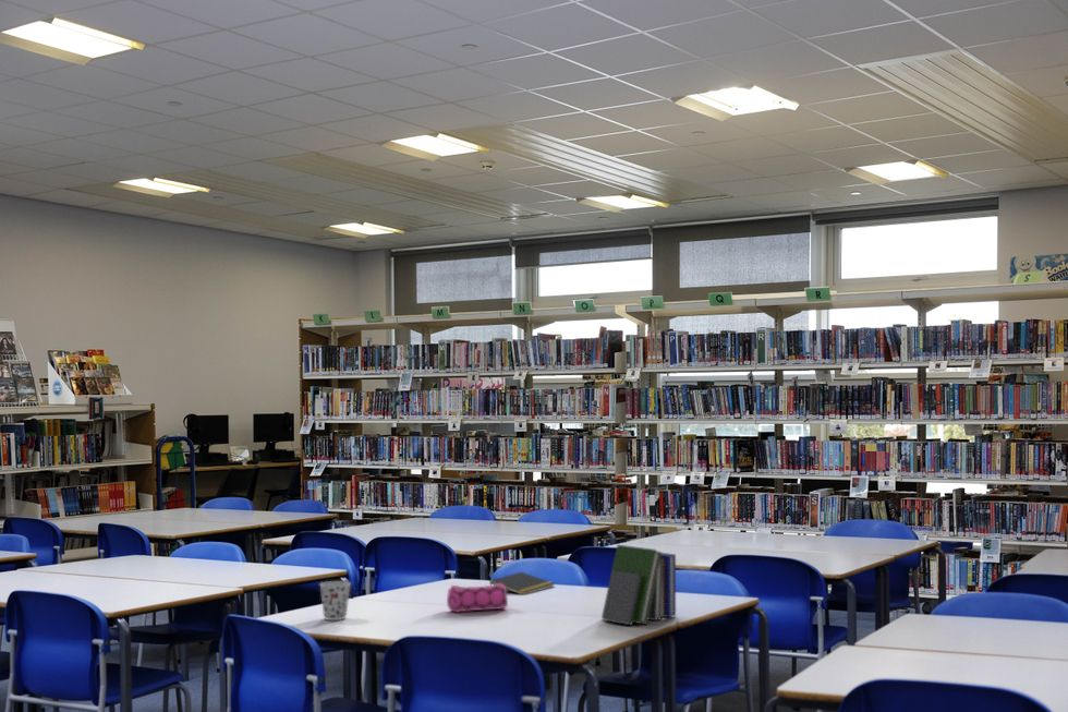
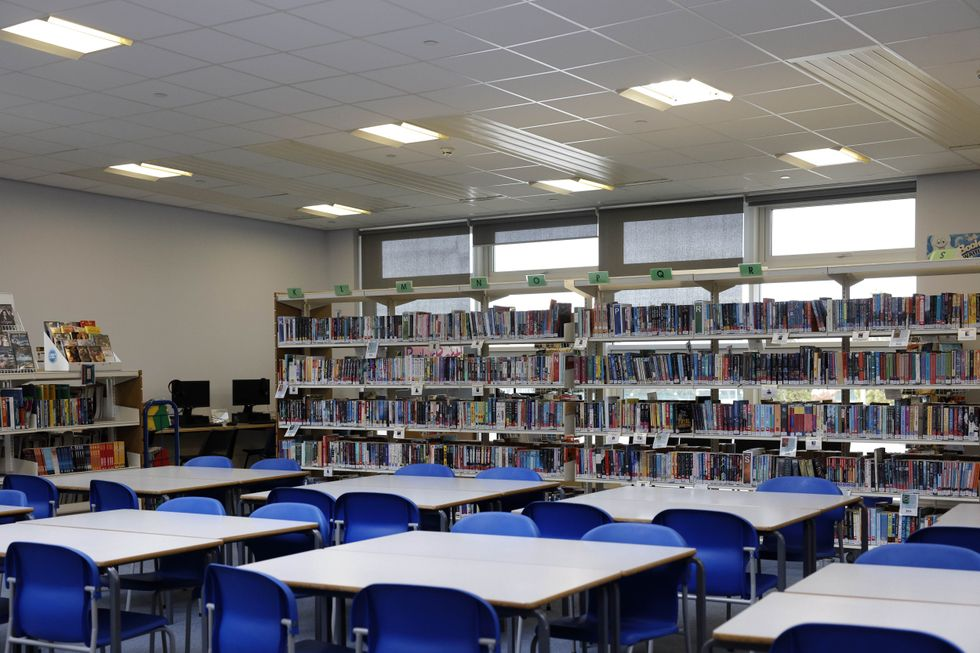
- book [600,544,677,627]
- notepad [488,571,556,595]
- cup [318,580,352,622]
- pencil case [446,583,509,614]
